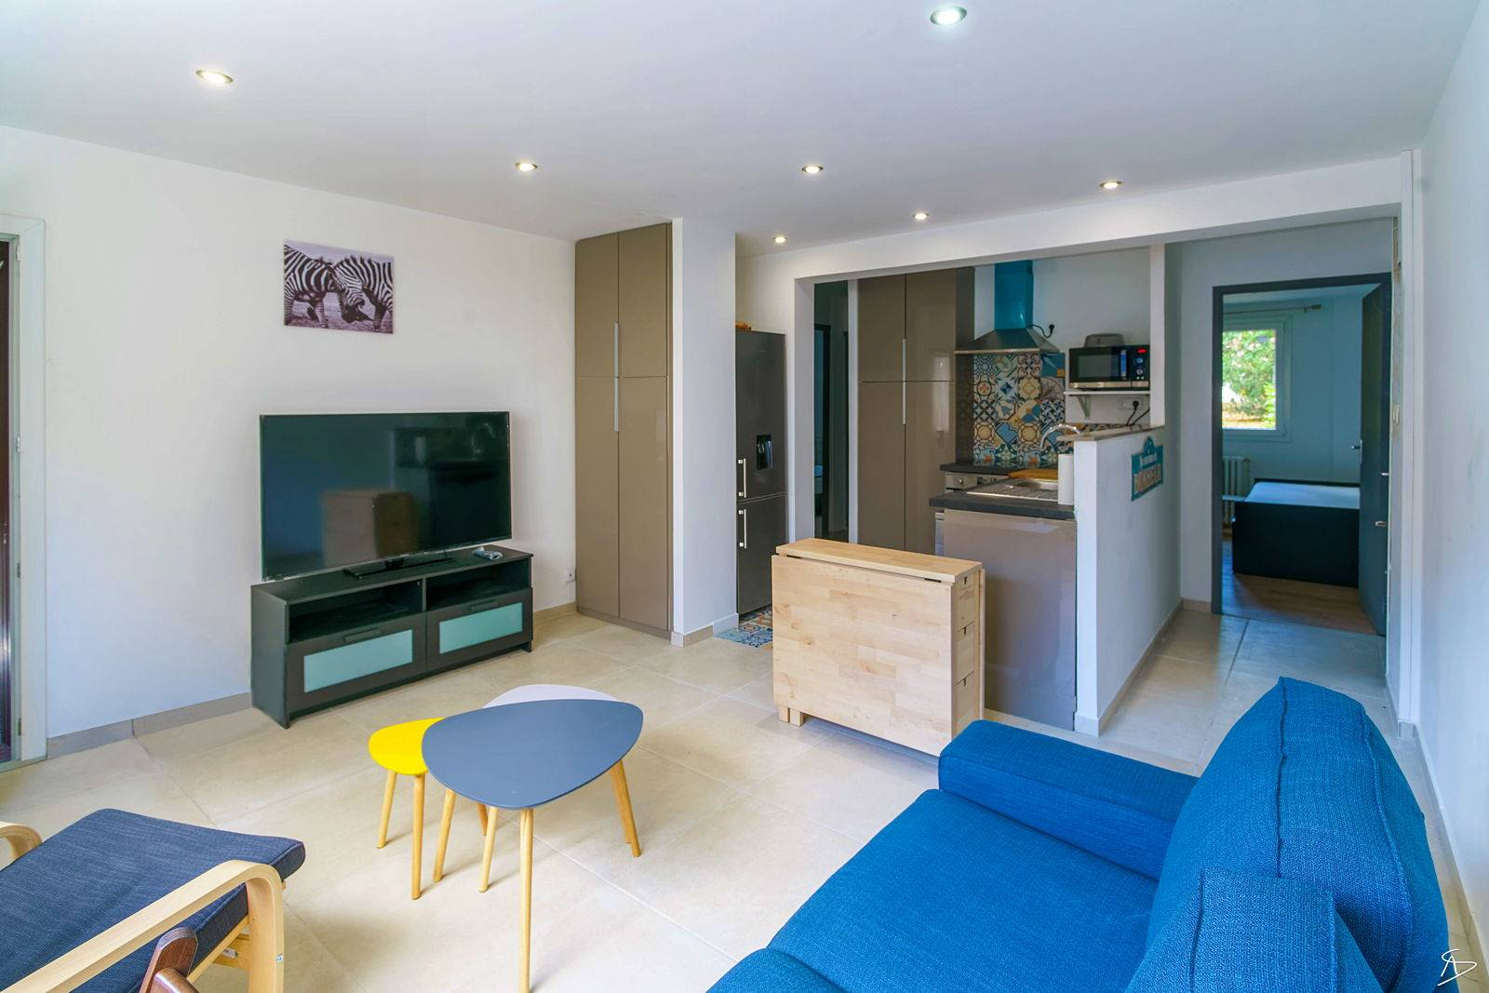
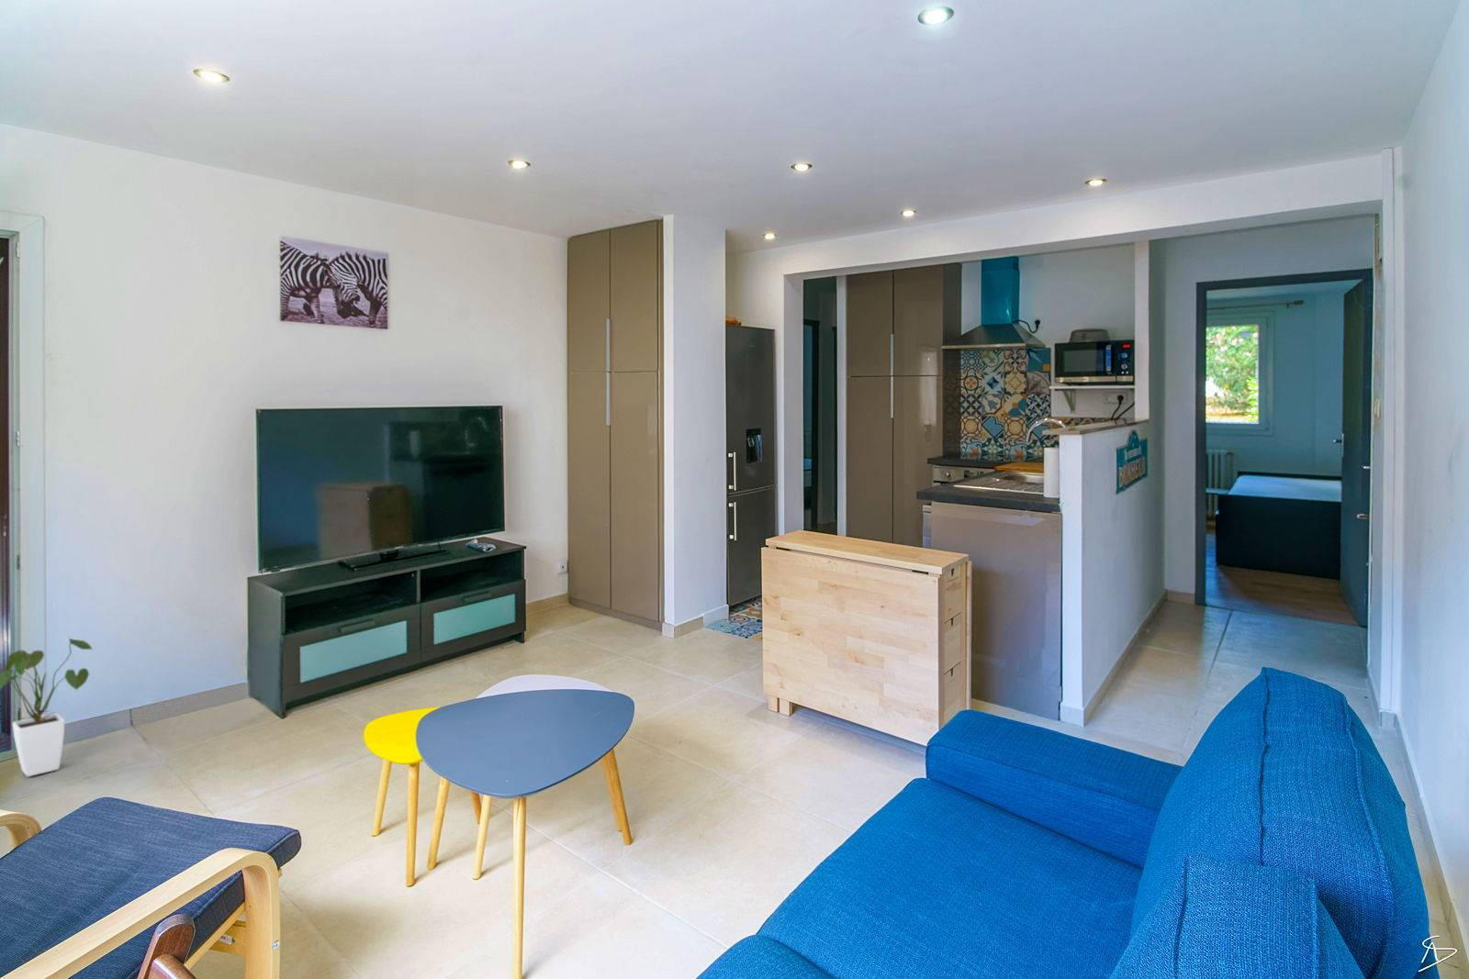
+ house plant [0,637,94,777]
